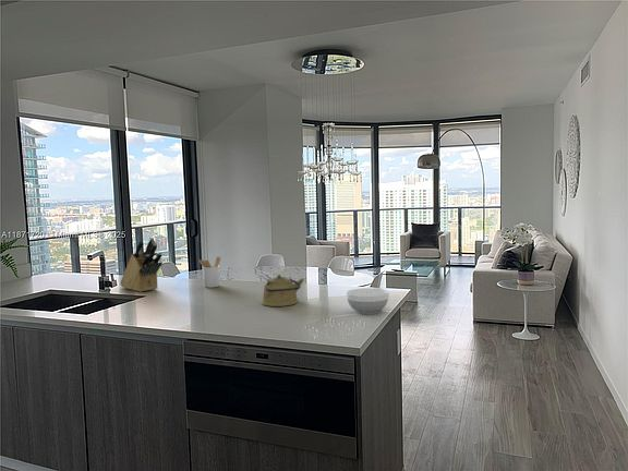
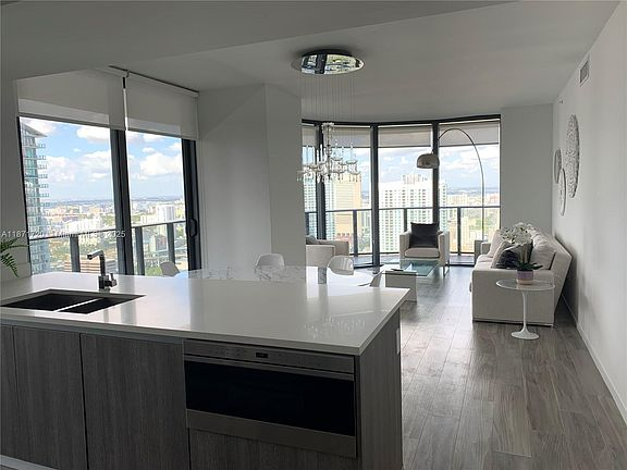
- utensil holder [198,255,221,289]
- knife block [119,237,164,293]
- kettle [261,274,305,307]
- bowl [346,287,390,315]
